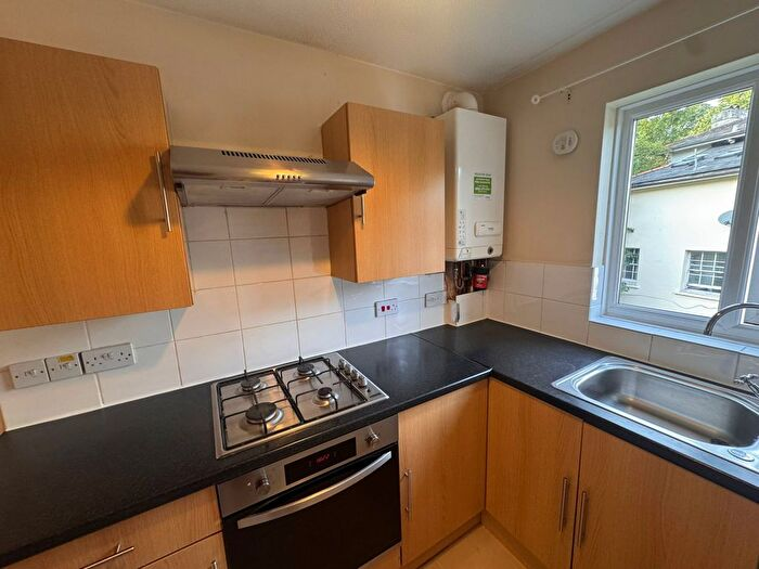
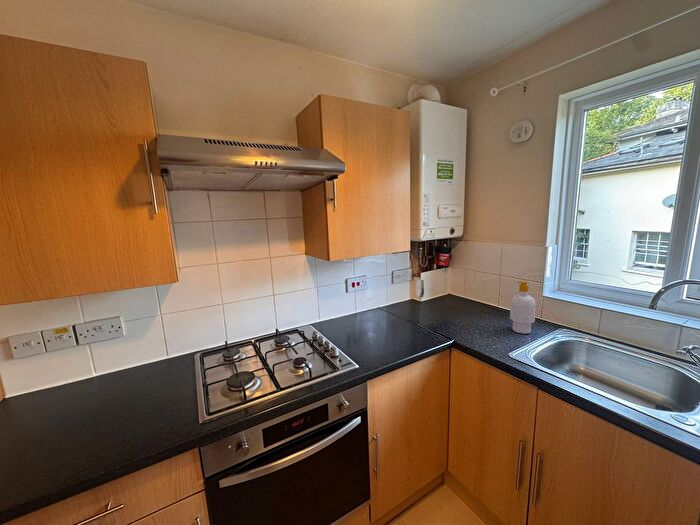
+ soap bottle [509,280,537,335]
